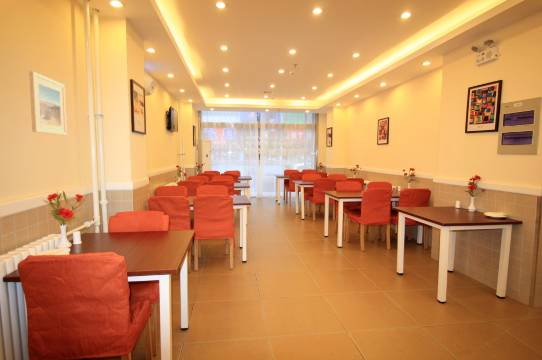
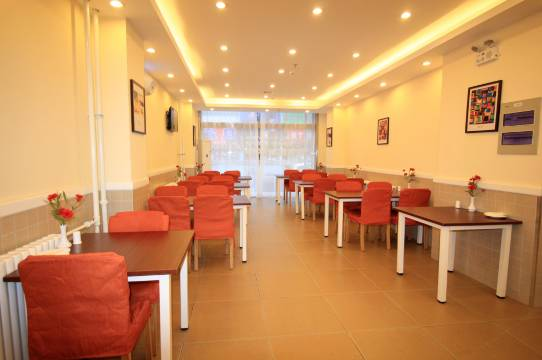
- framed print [28,70,68,136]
